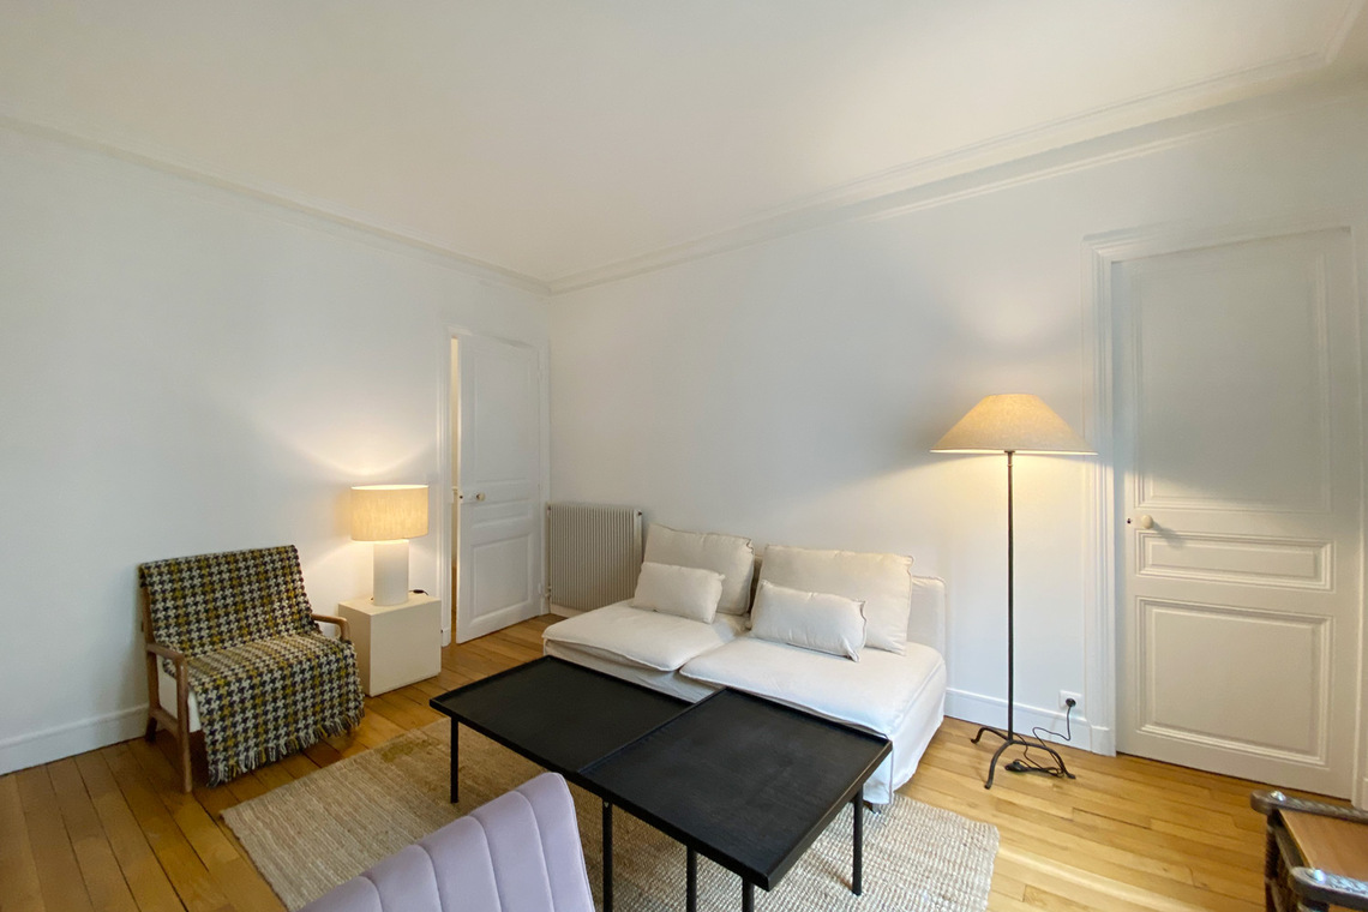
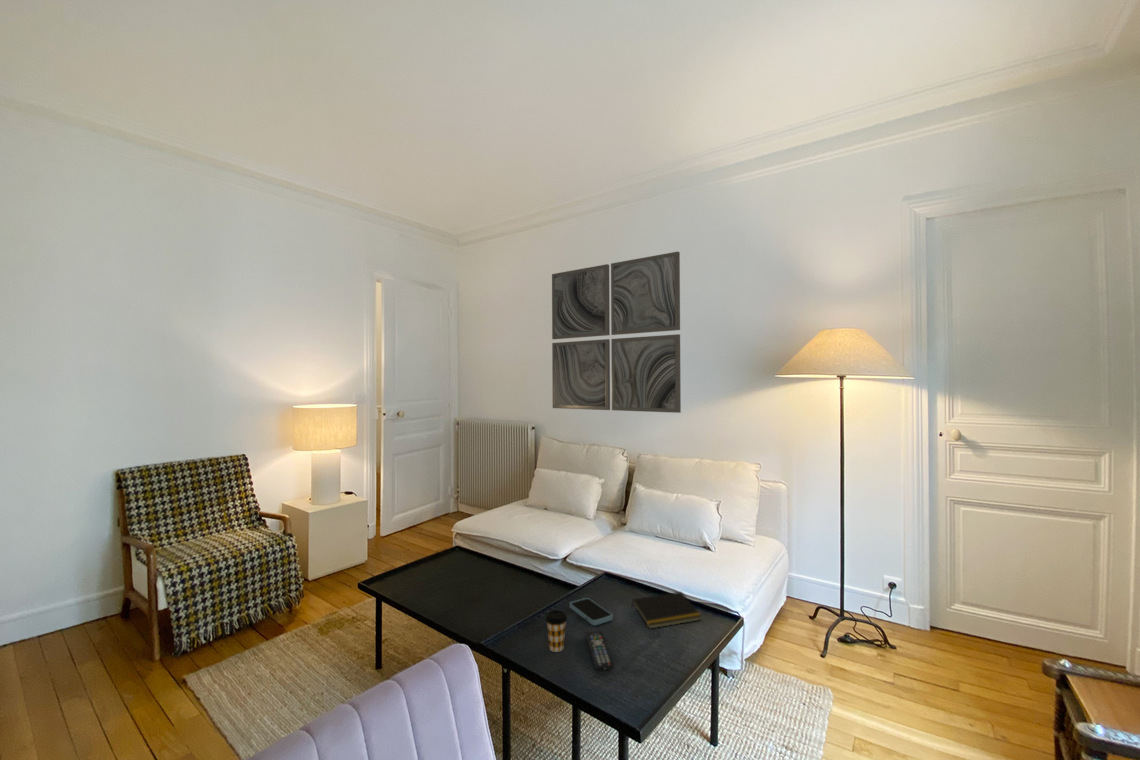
+ remote control [584,630,615,671]
+ smartphone [569,597,614,626]
+ coffee cup [545,609,568,653]
+ notepad [630,591,703,630]
+ wall art [551,251,682,414]
